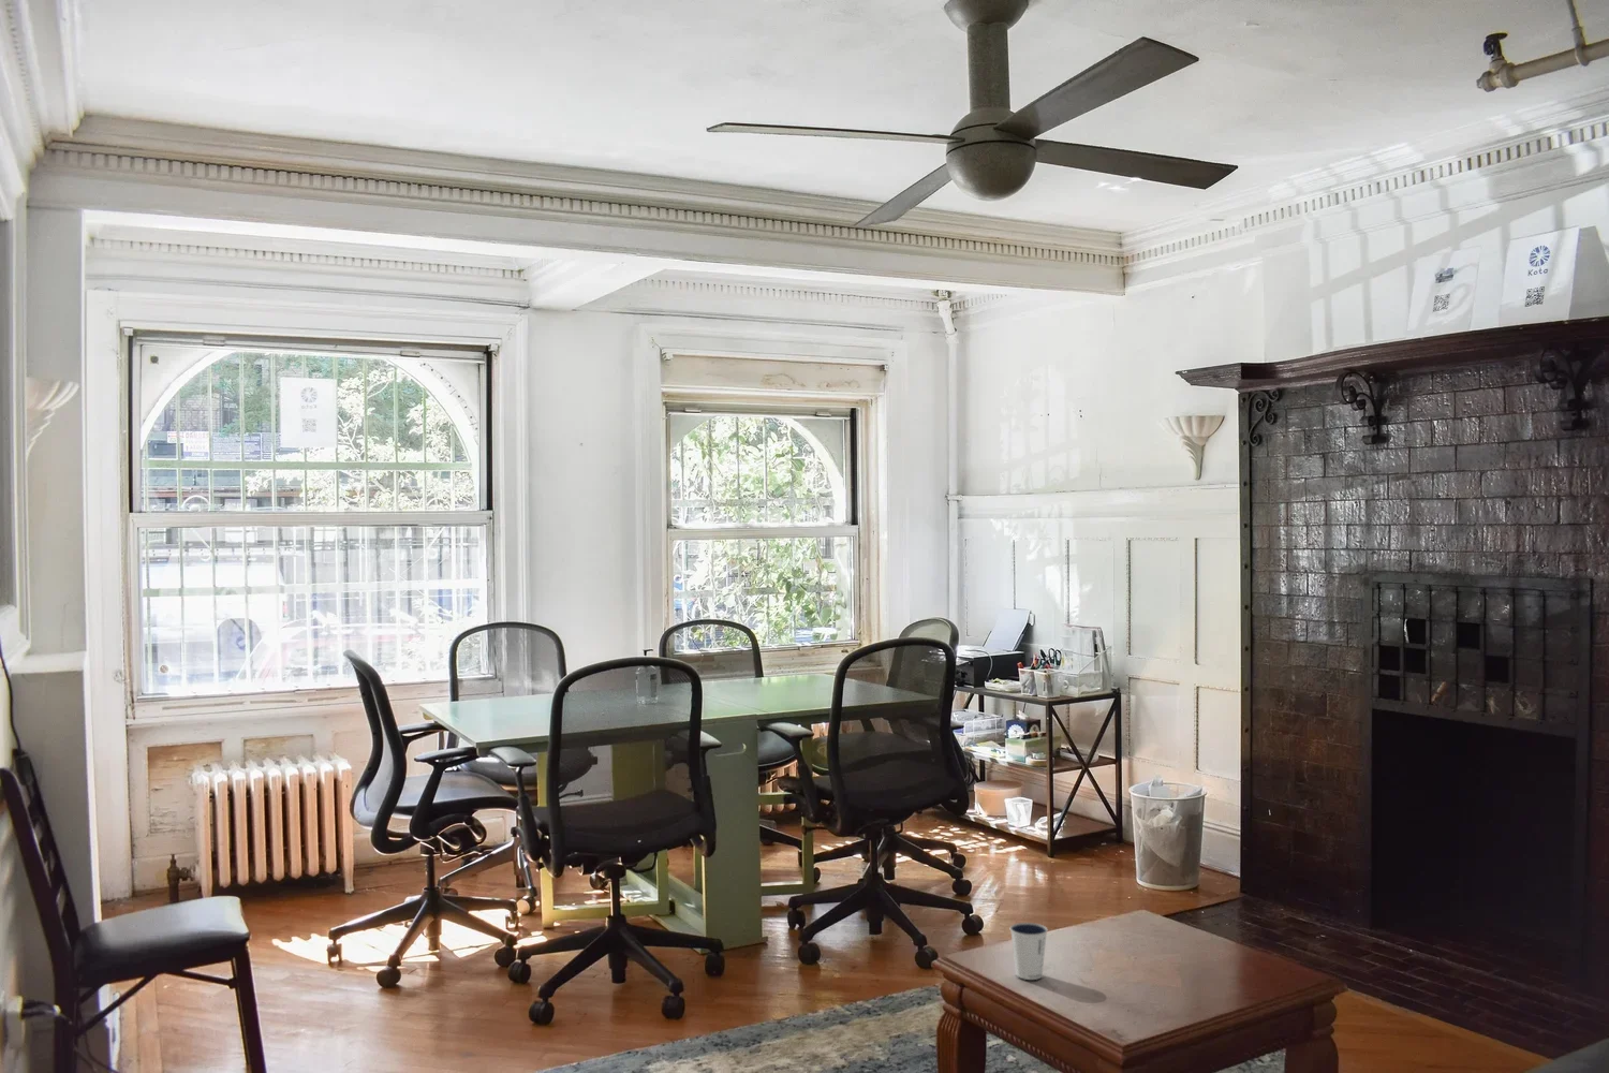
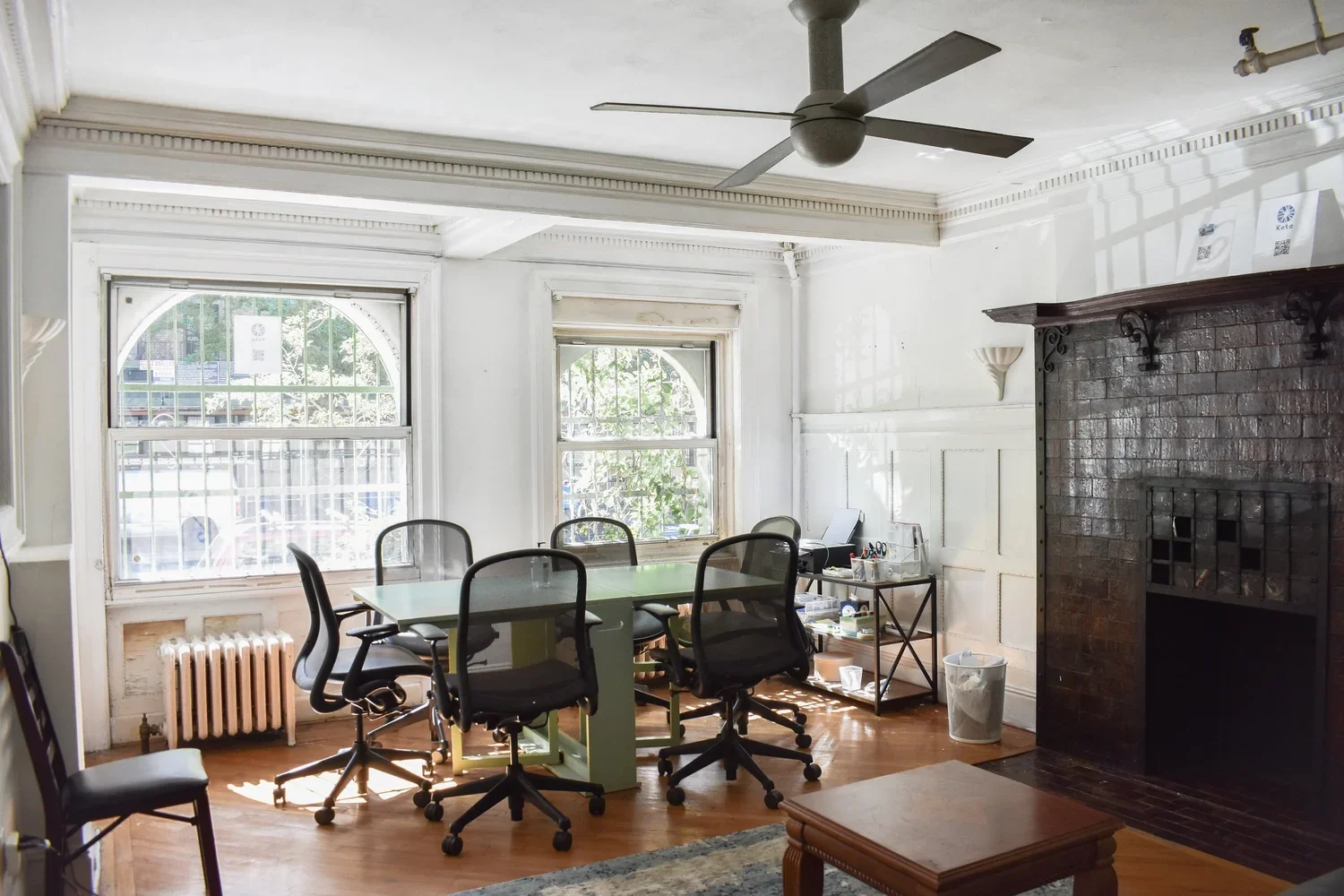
- dixie cup [1009,922,1049,981]
